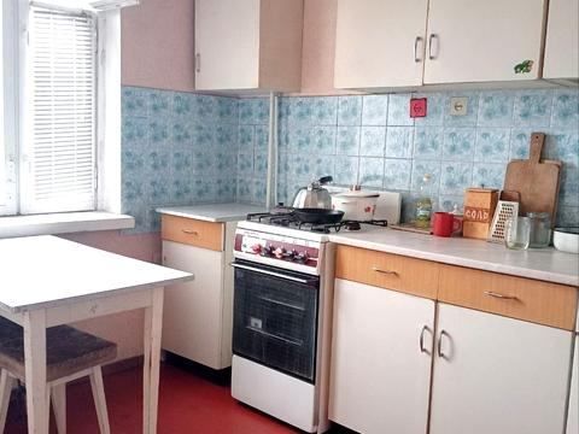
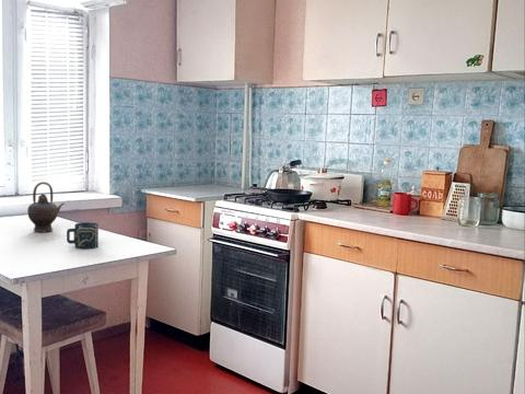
+ cup [66,221,100,250]
+ teapot [26,181,66,233]
